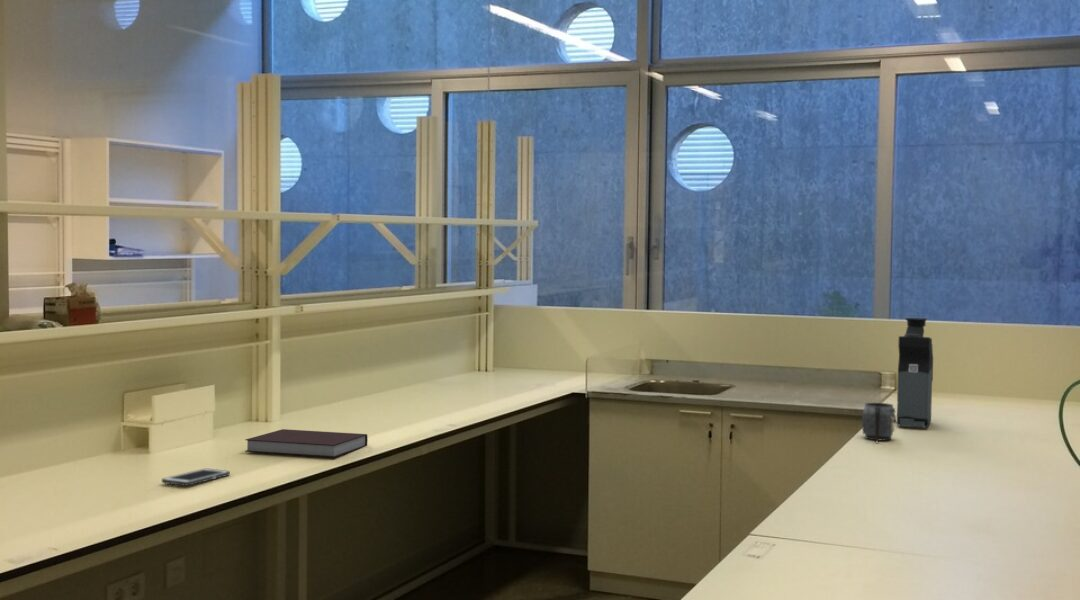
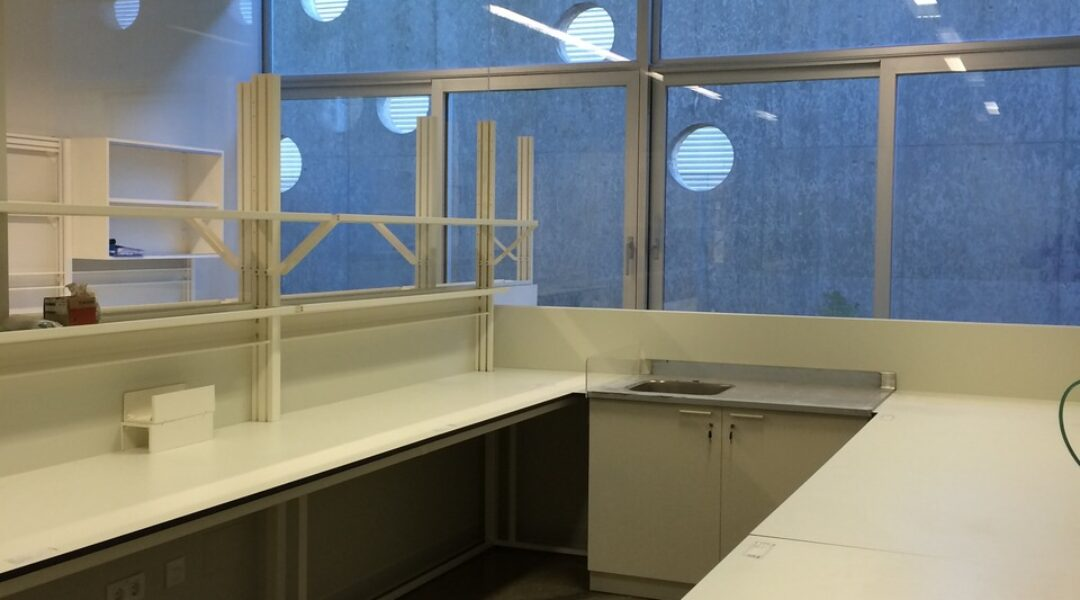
- mug [861,402,897,443]
- cell phone [161,468,231,487]
- coffee maker [896,317,934,429]
- notebook [244,428,369,458]
